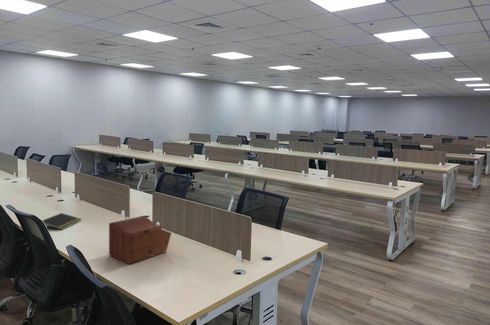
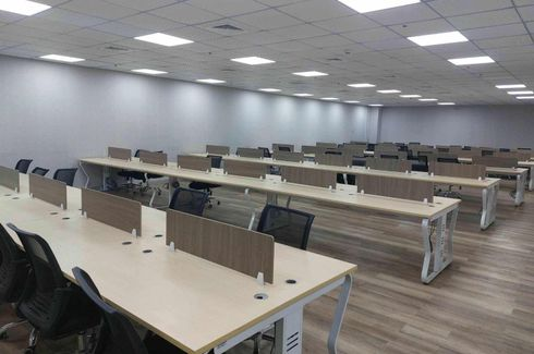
- sewing box [108,215,172,265]
- notepad [41,212,82,231]
